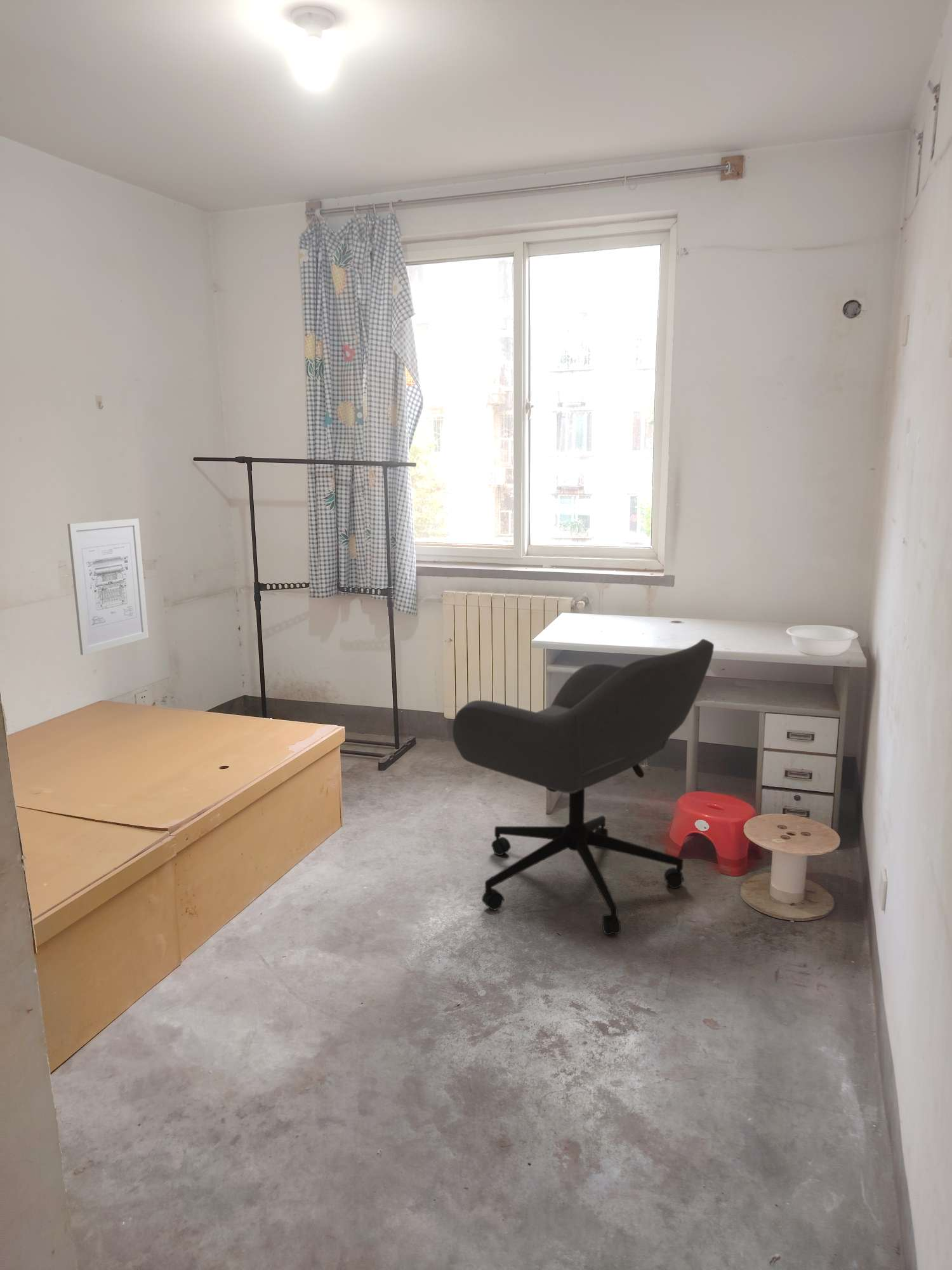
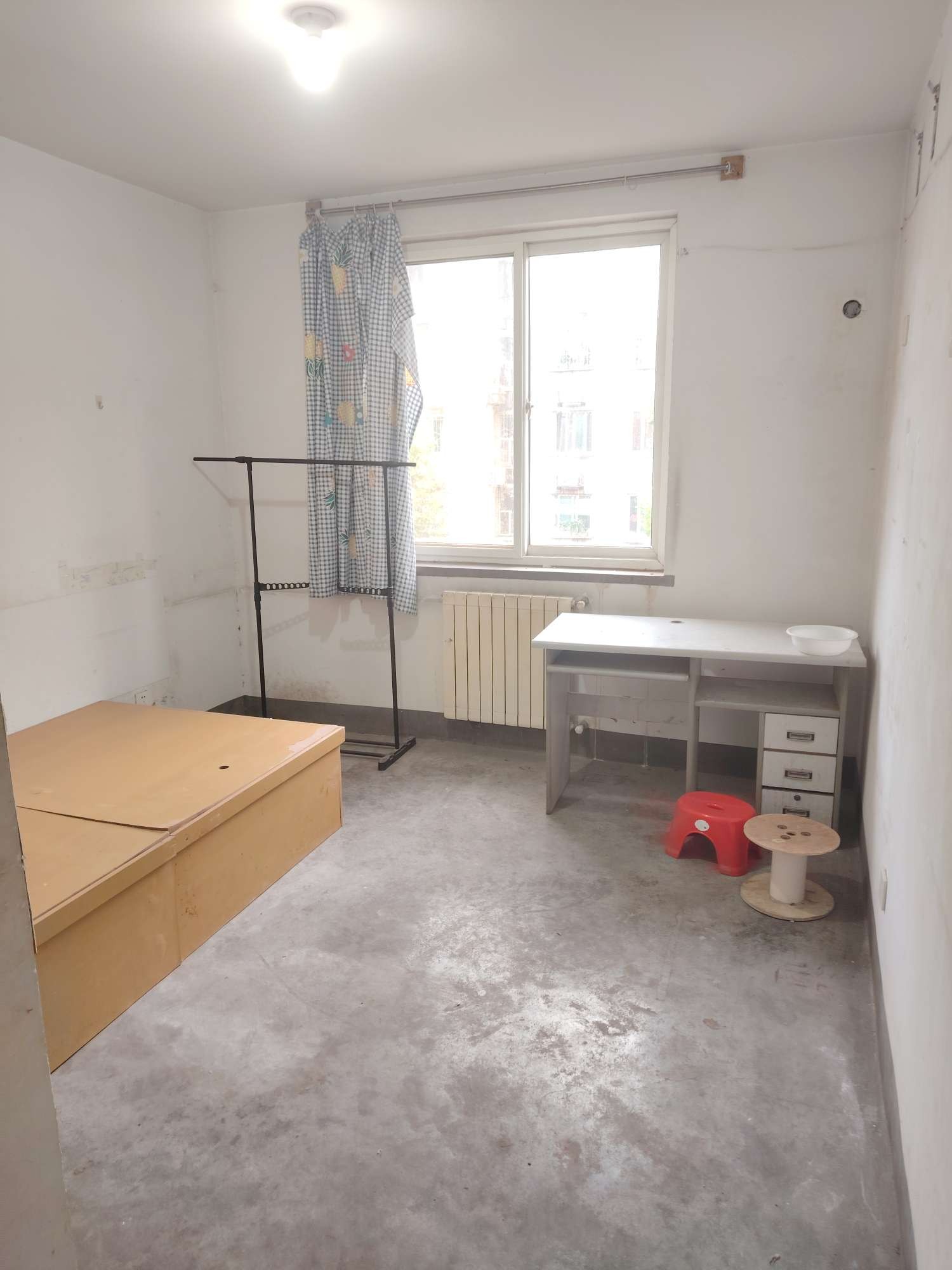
- office chair [452,638,715,935]
- wall art [67,518,149,656]
